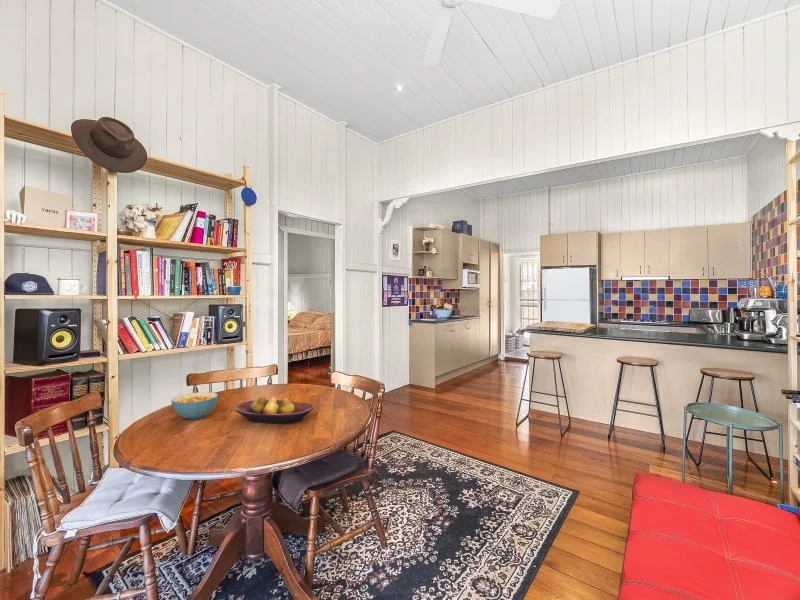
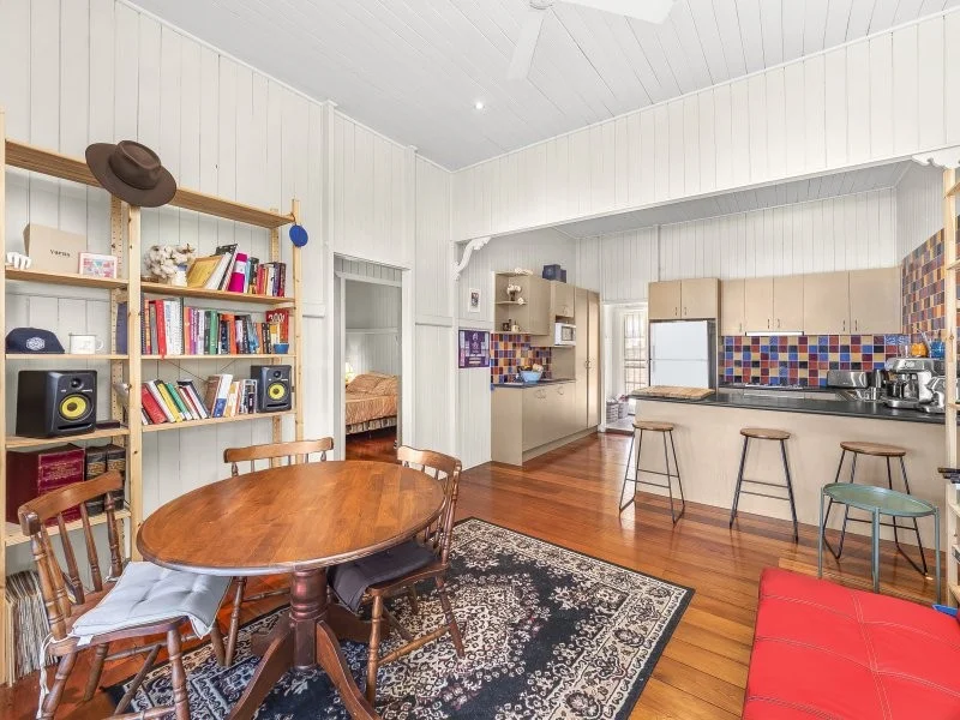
- fruit bowl [233,395,315,425]
- cereal bowl [170,391,219,420]
